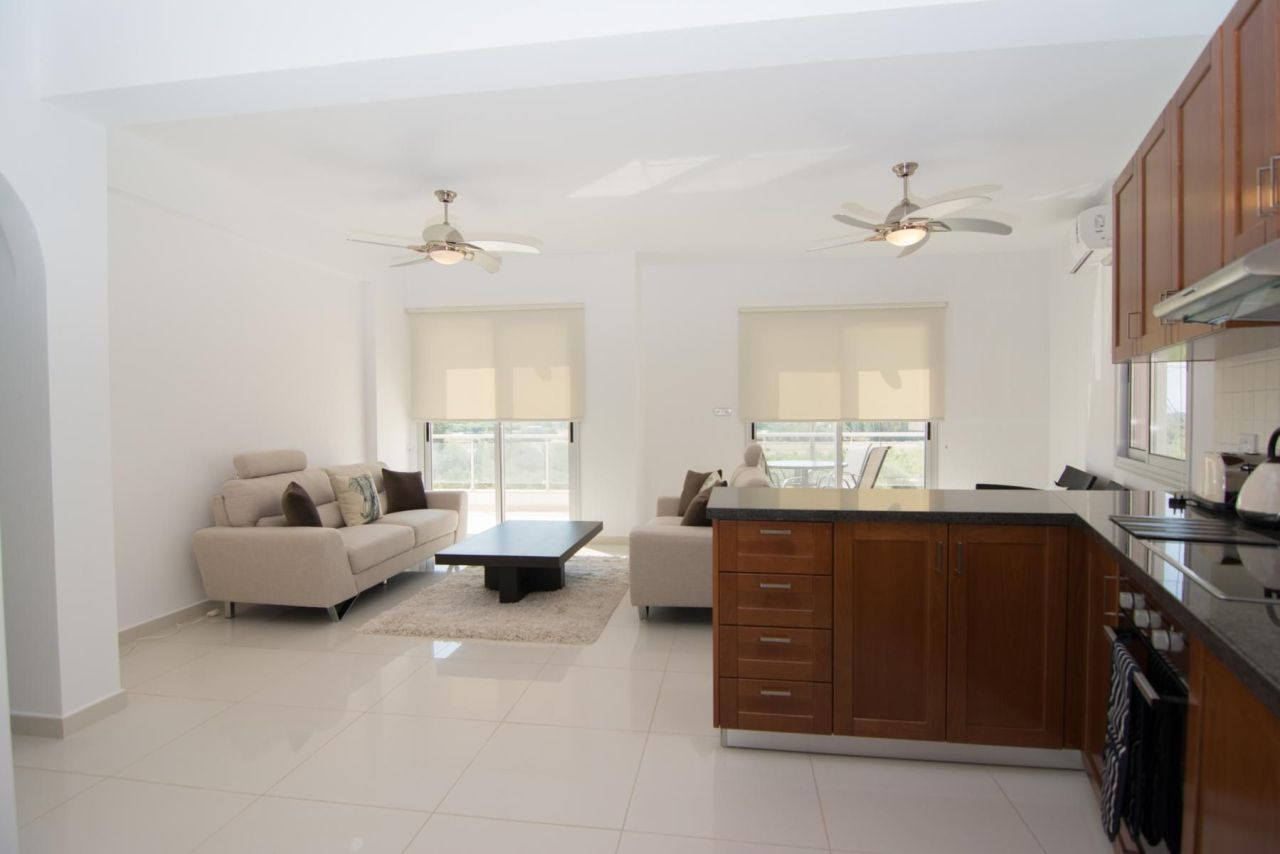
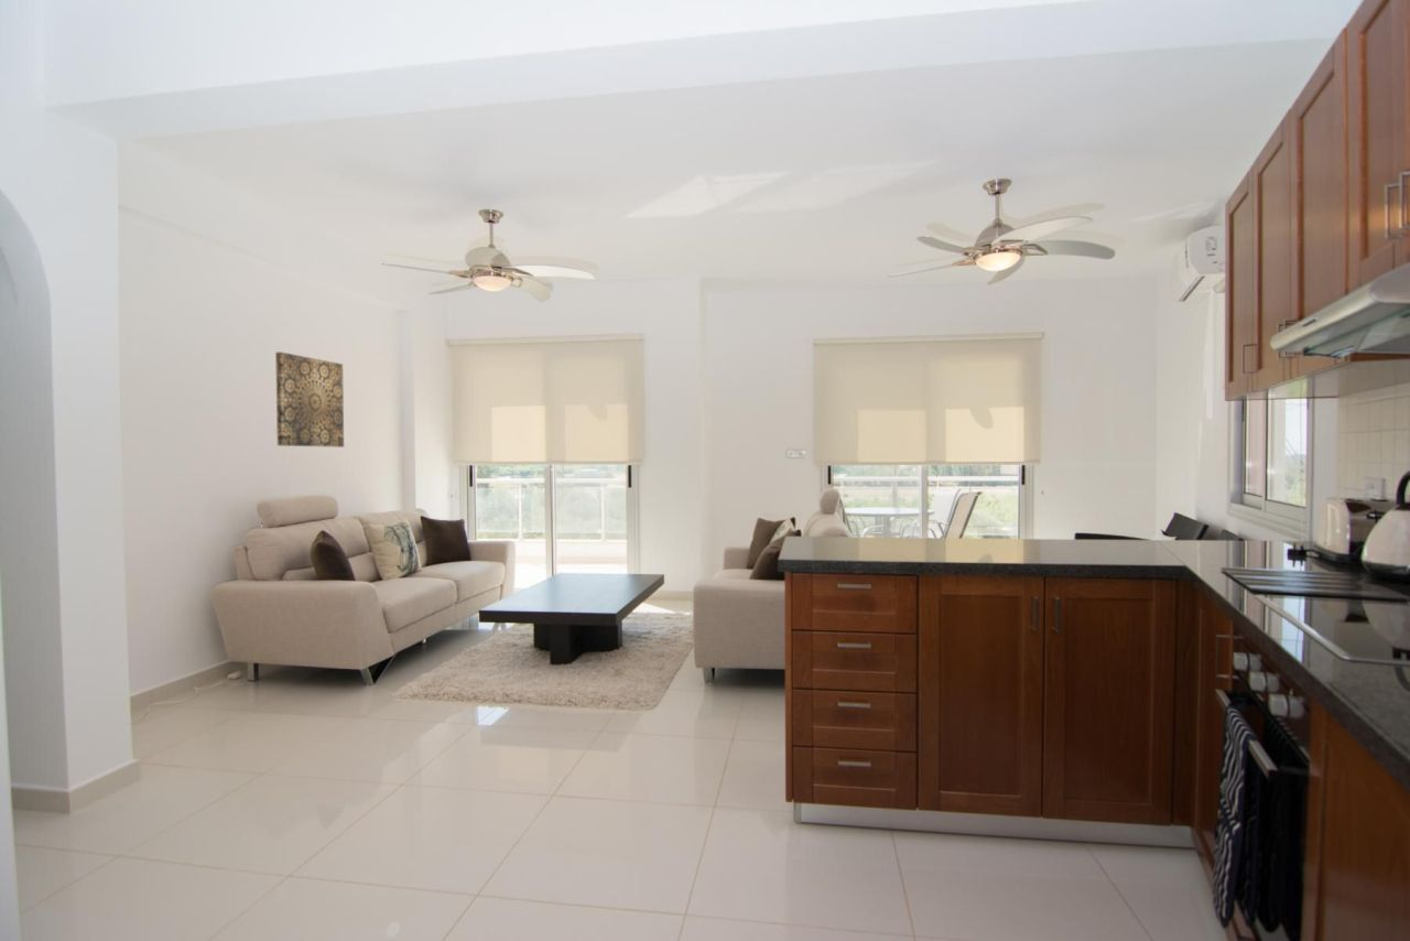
+ wall art [274,351,345,448]
